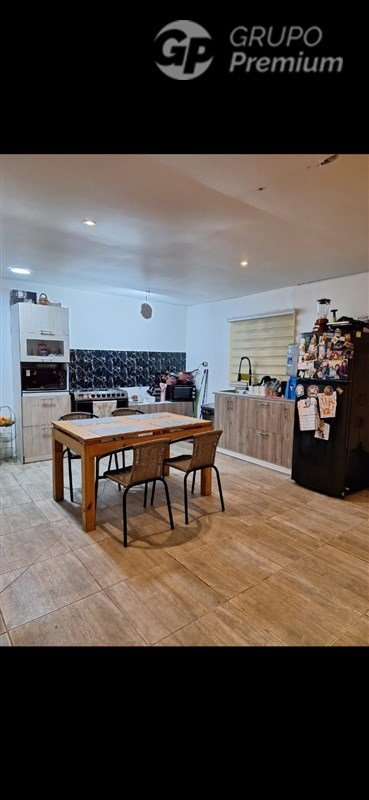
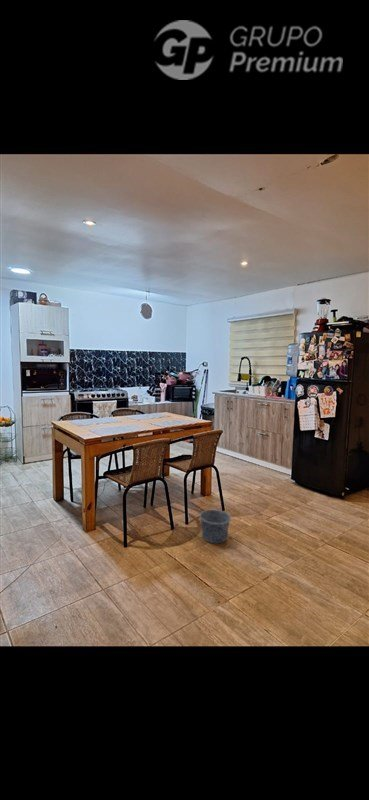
+ bucket [198,498,232,544]
